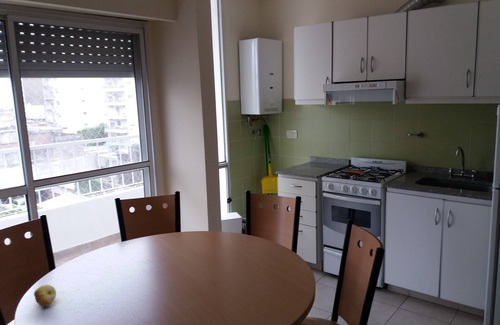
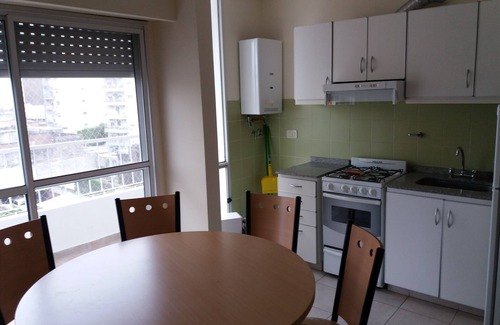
- fruit [33,284,57,308]
